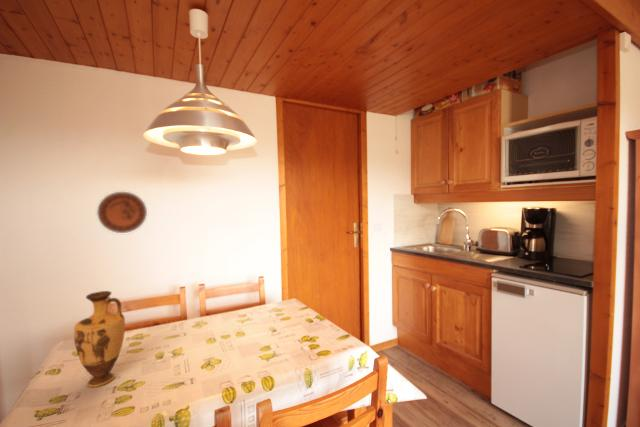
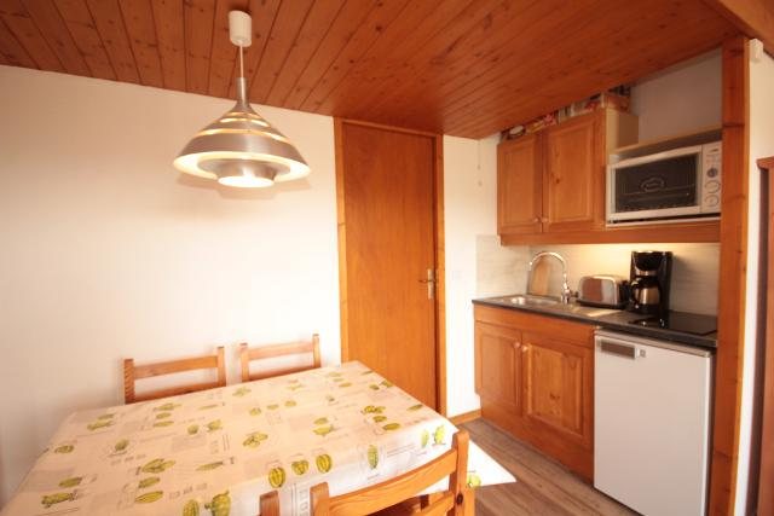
- decorative plate [96,191,148,234]
- vase [73,290,126,388]
